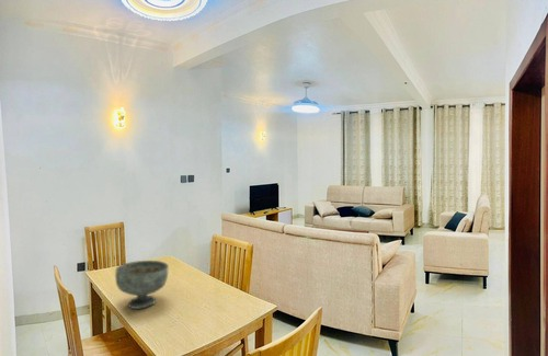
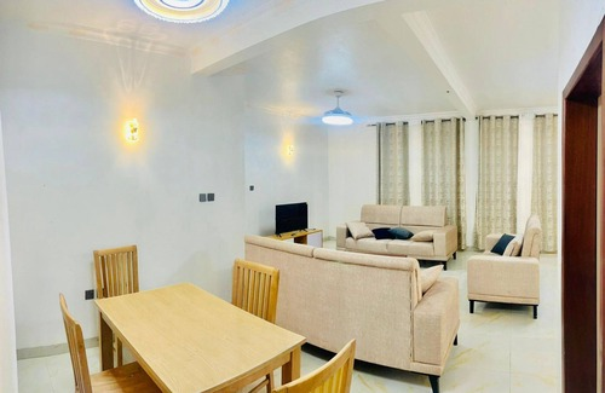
- decorative bowl [114,260,170,310]
